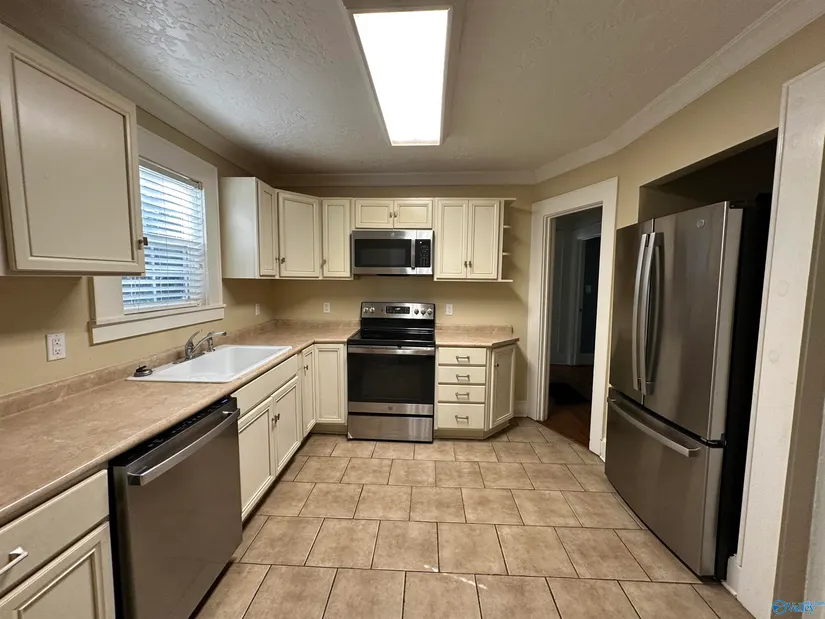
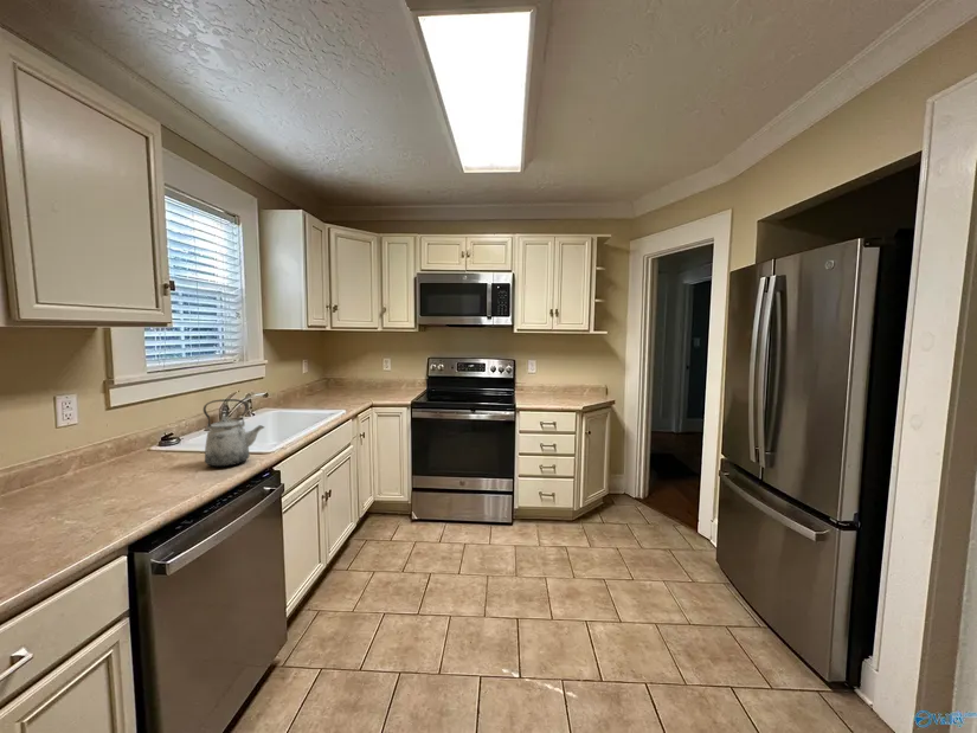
+ kettle [203,398,265,468]
